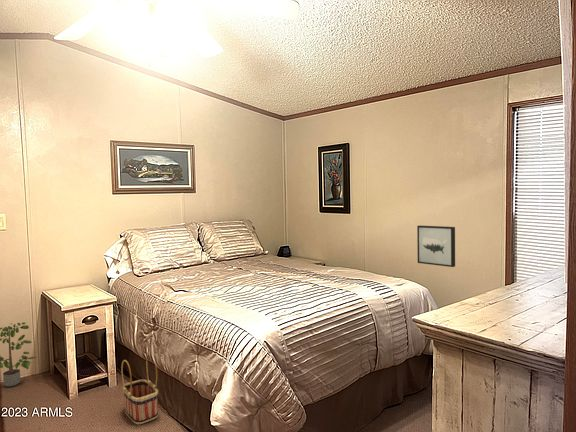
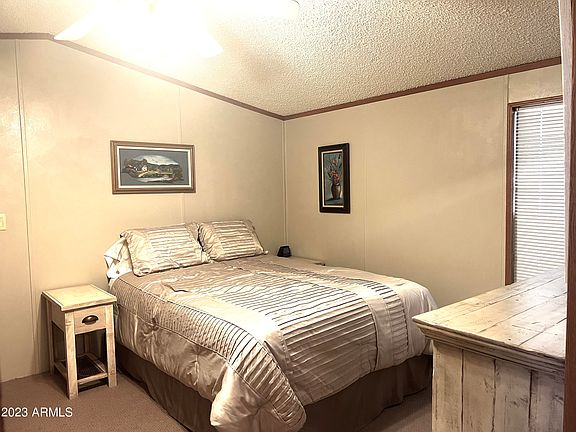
- potted plant [0,321,37,388]
- basket [120,359,159,425]
- wall art [416,225,456,268]
